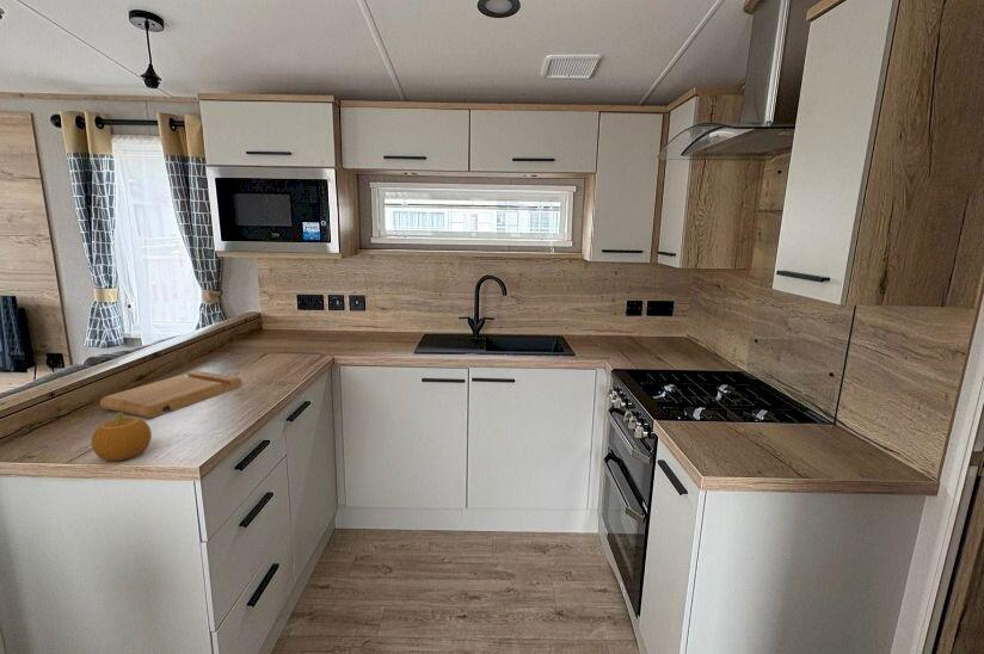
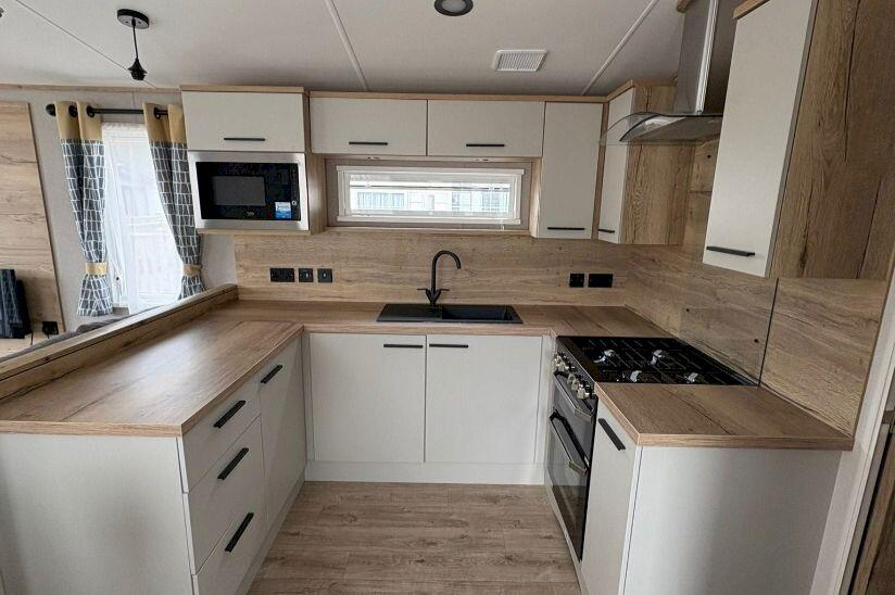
- fruit [91,412,153,462]
- cutting board [99,370,242,420]
